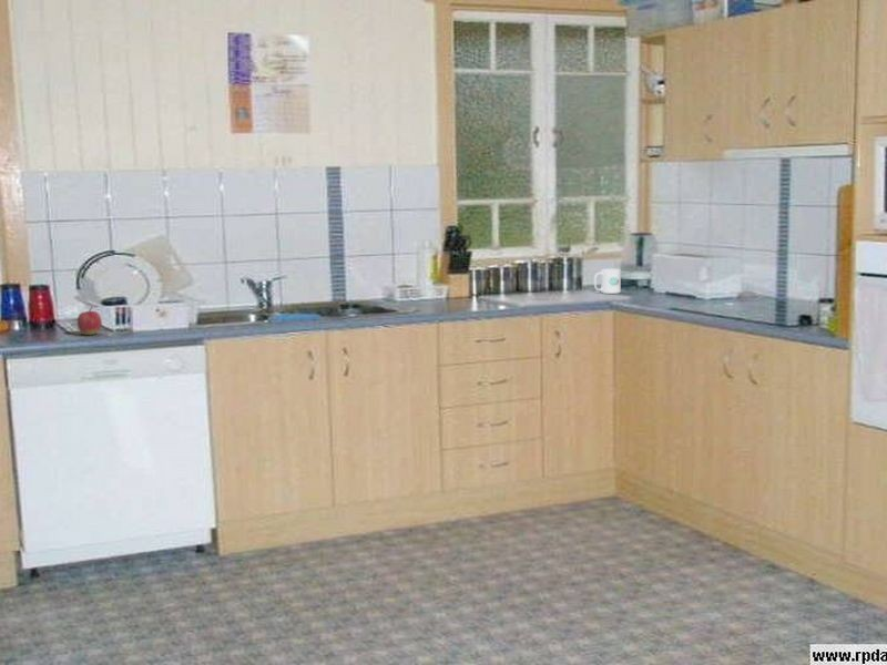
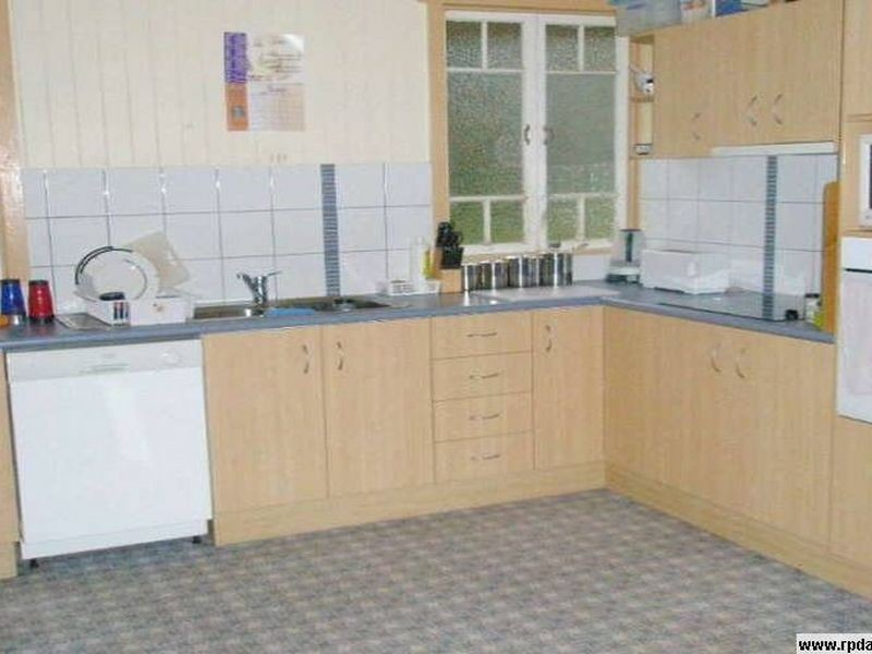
- mug [593,268,622,295]
- apple [77,306,103,336]
